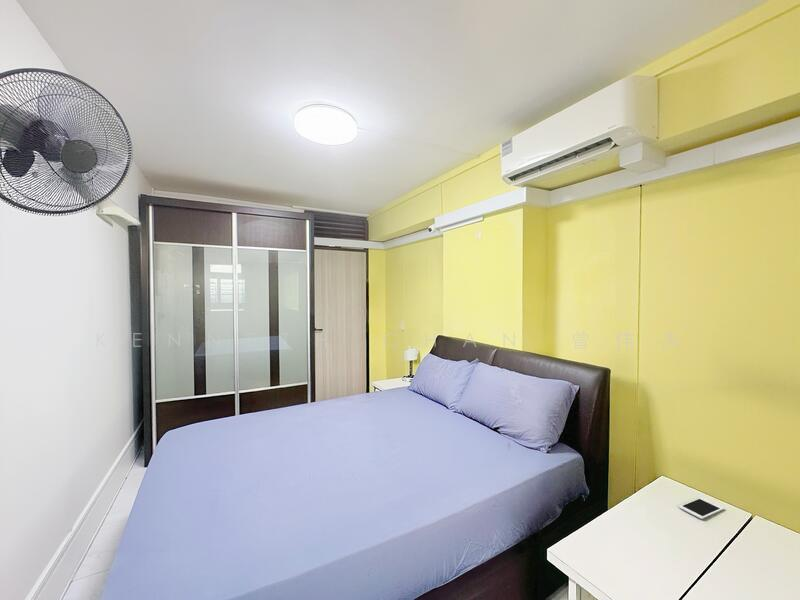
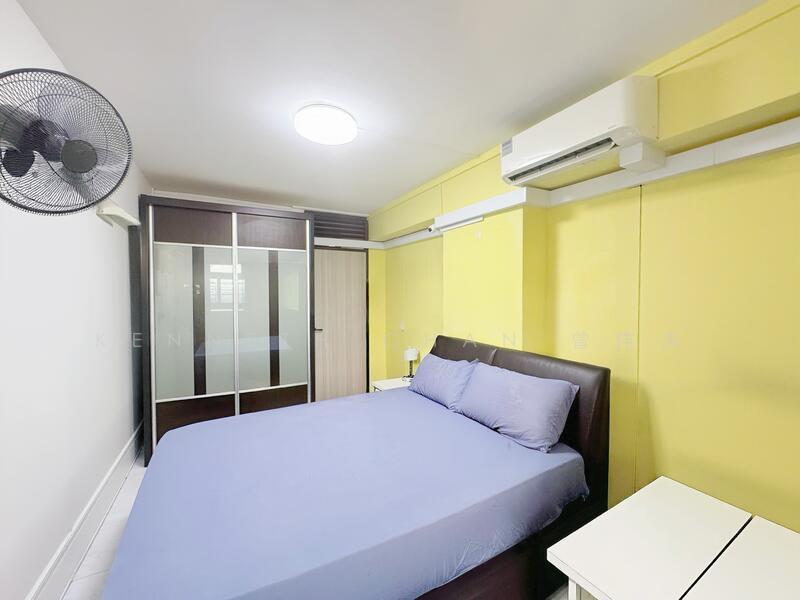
- cell phone [678,496,725,520]
